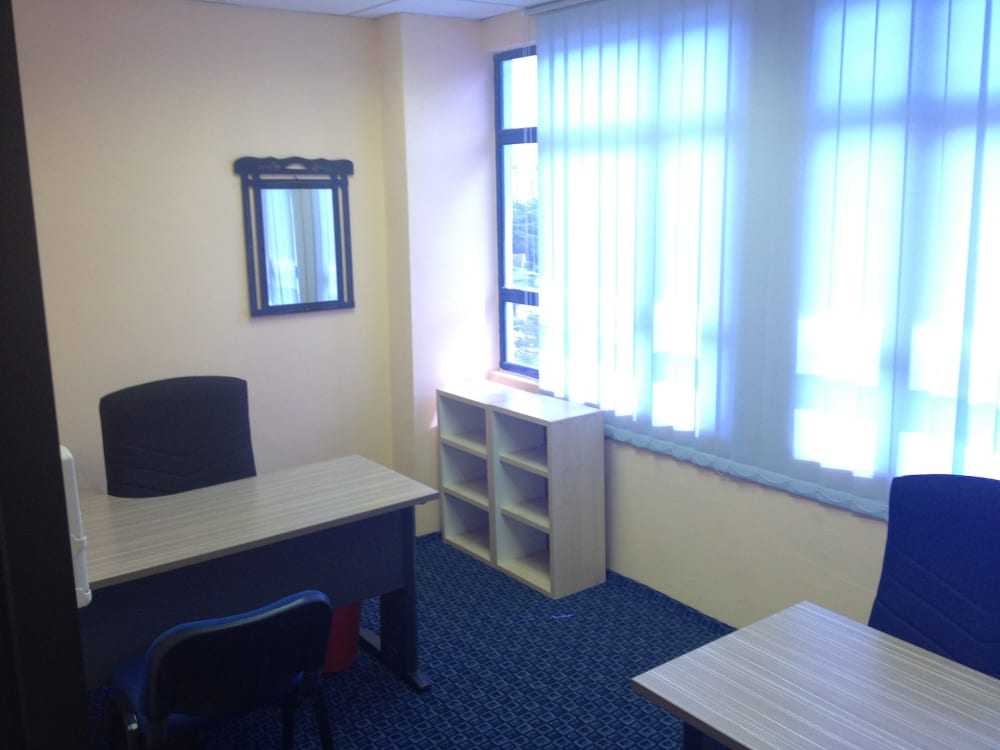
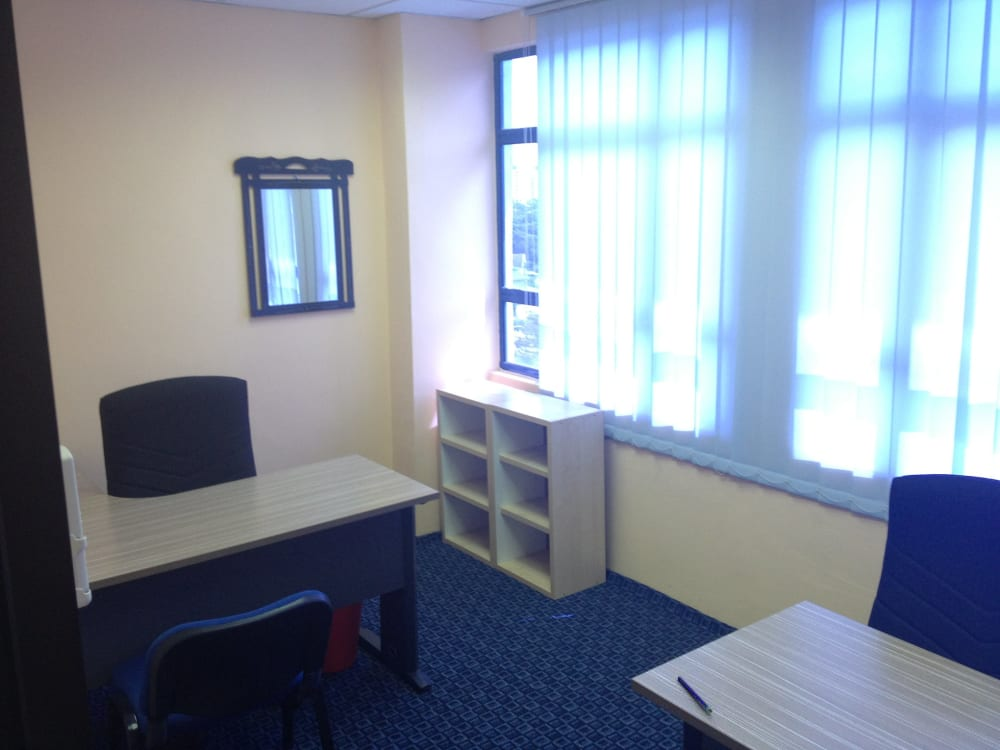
+ pen [676,675,713,714]
